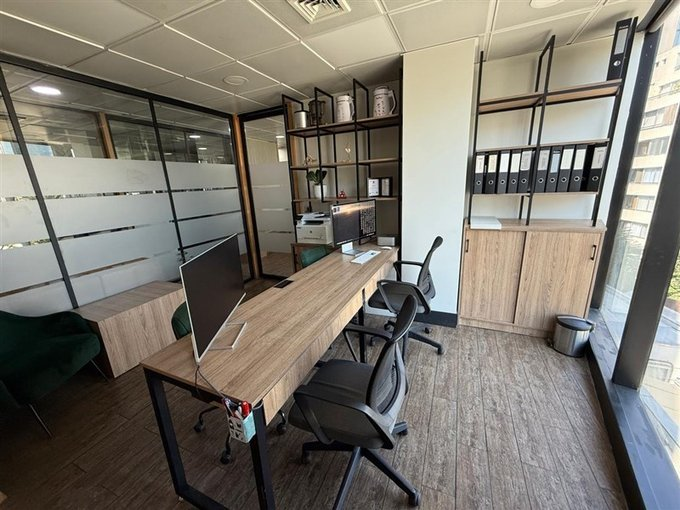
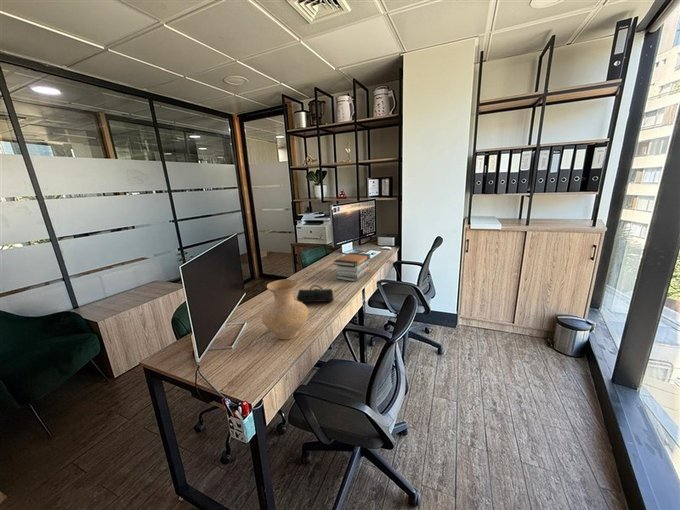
+ vase [261,278,310,341]
+ pencil case [296,284,335,303]
+ book stack [333,252,372,283]
